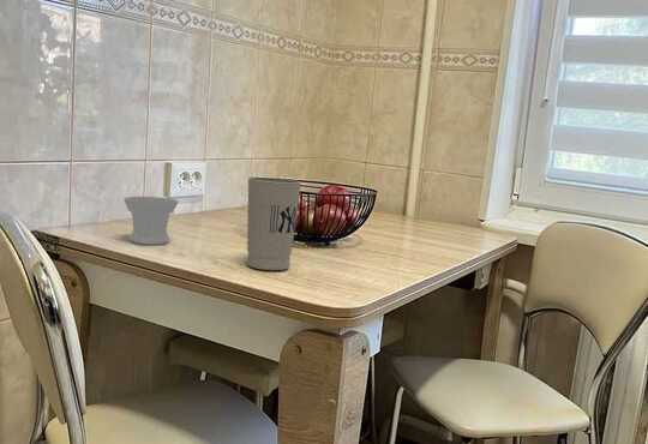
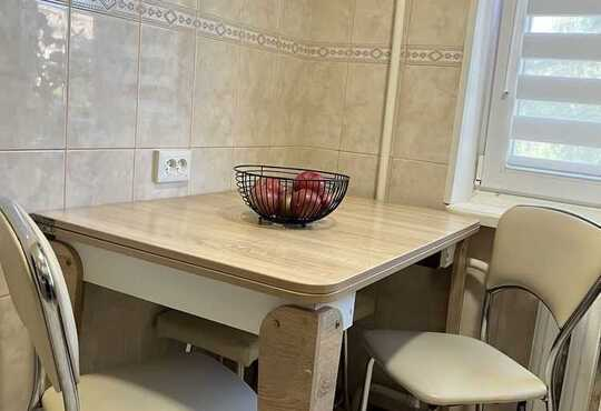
- cup [122,196,180,245]
- cup [246,176,302,271]
